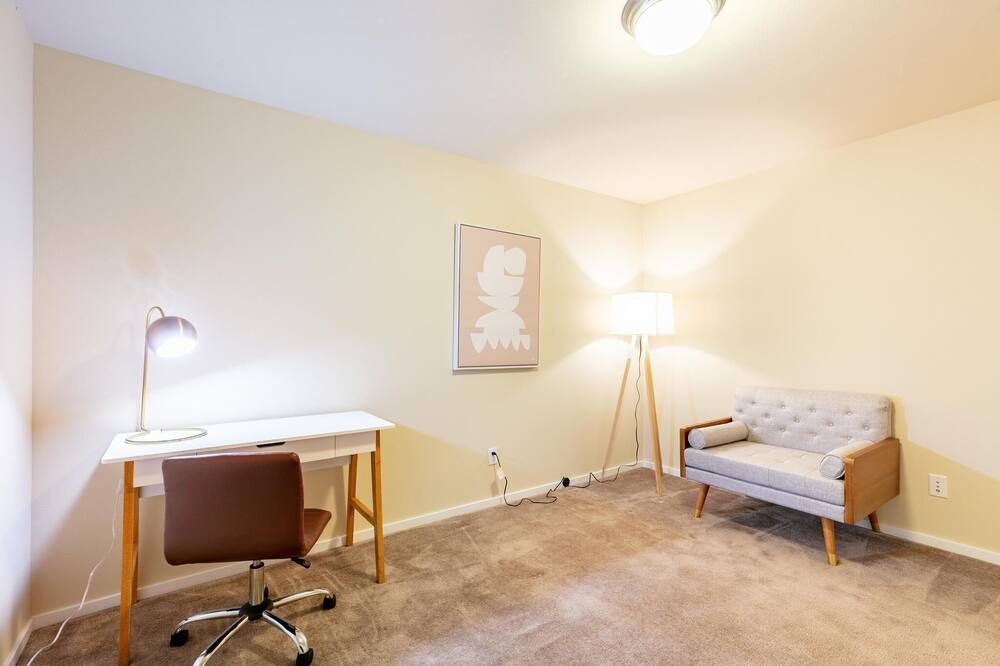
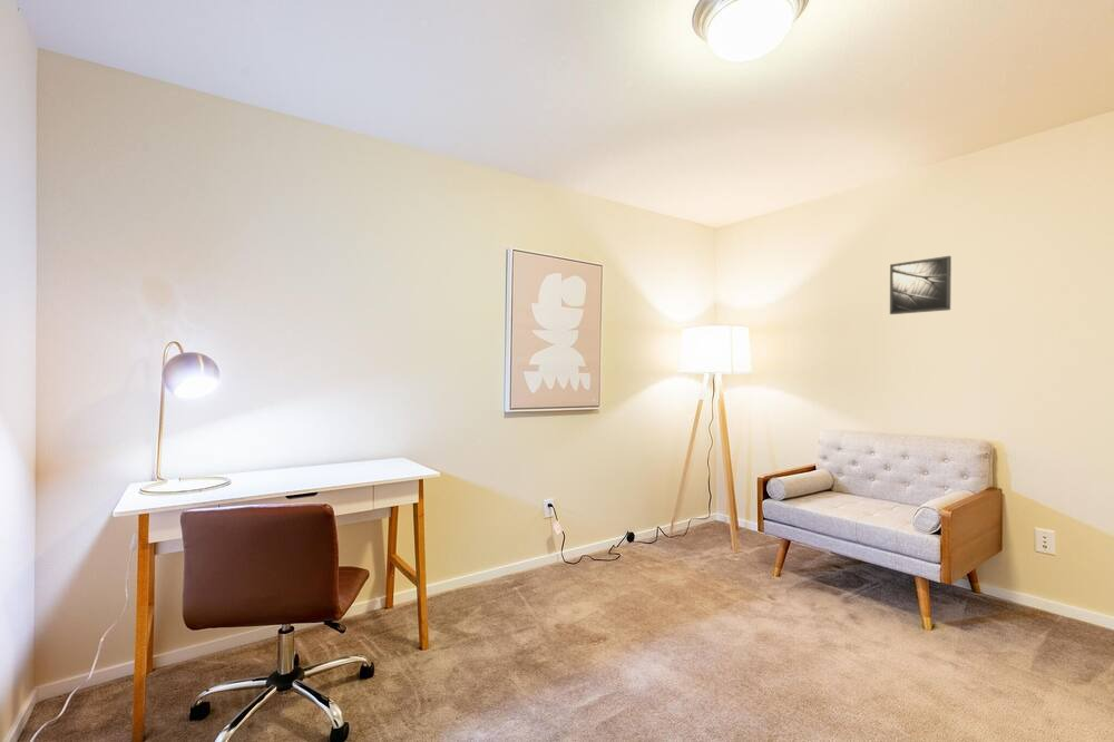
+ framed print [889,255,952,315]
